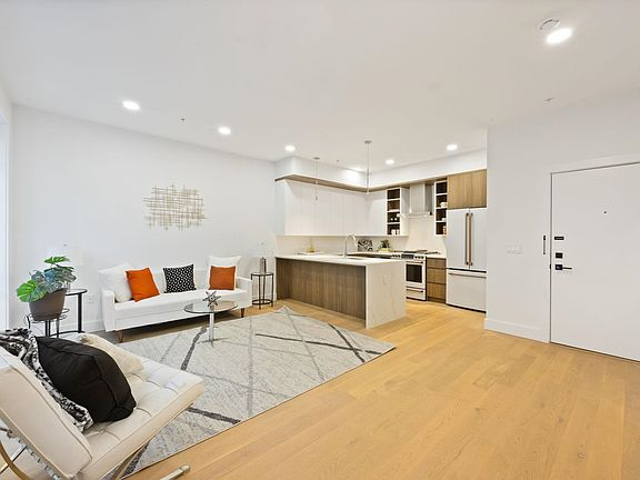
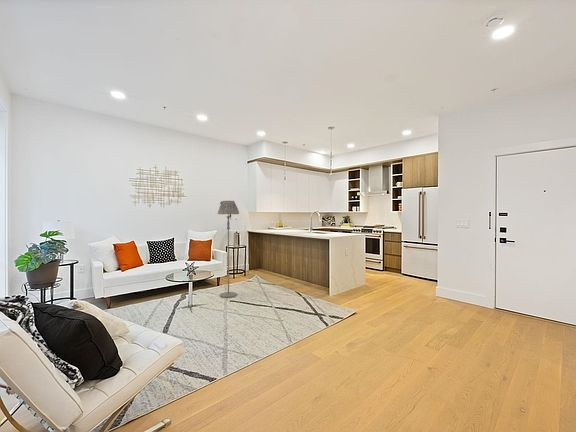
+ floor lamp [216,200,240,299]
